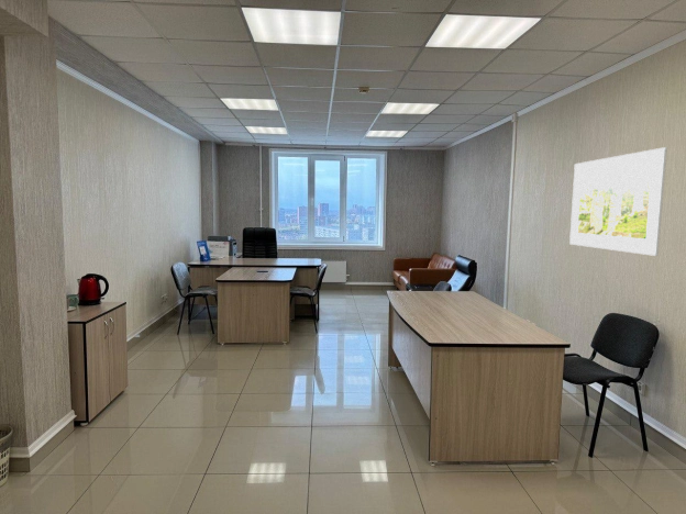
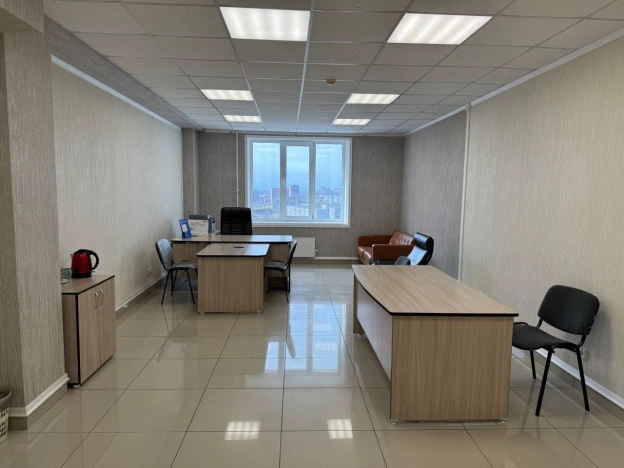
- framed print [568,146,668,257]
